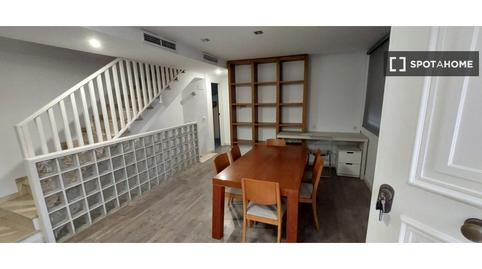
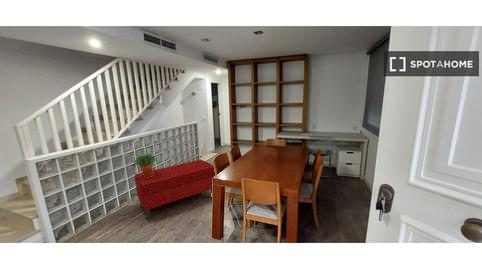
+ potted plant [129,152,159,178]
+ bench [134,159,216,221]
